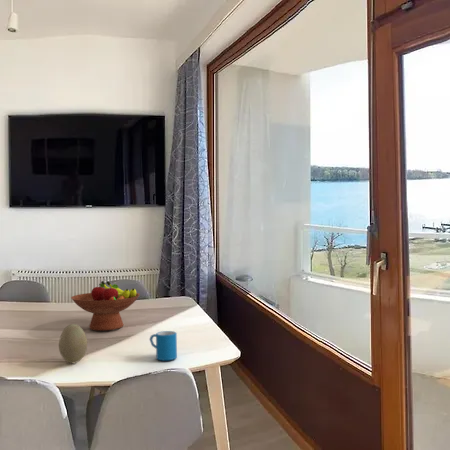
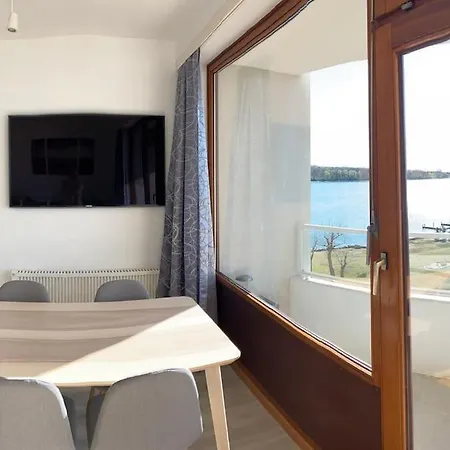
- decorative egg [58,323,88,364]
- fruit bowl [70,280,141,332]
- mug [148,330,178,361]
